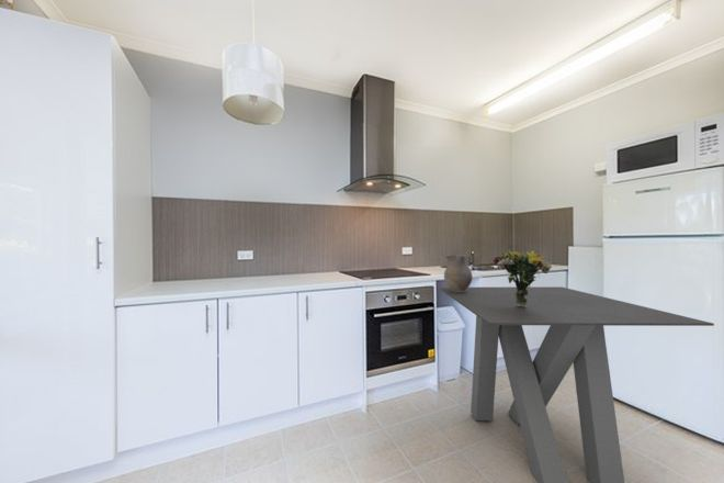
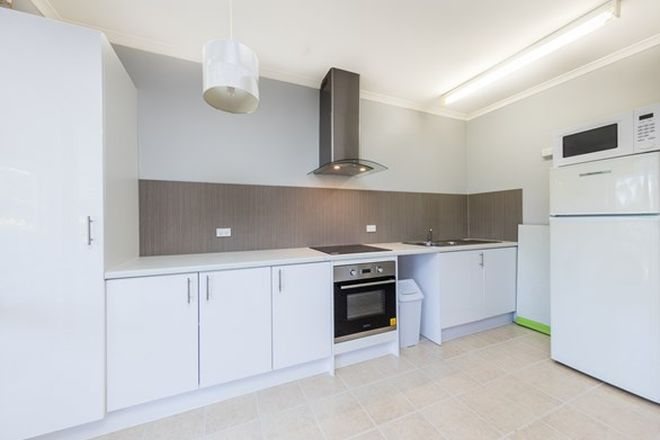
- ceramic pitcher [443,254,474,292]
- bouquet [493,249,553,307]
- dining table [438,285,715,483]
